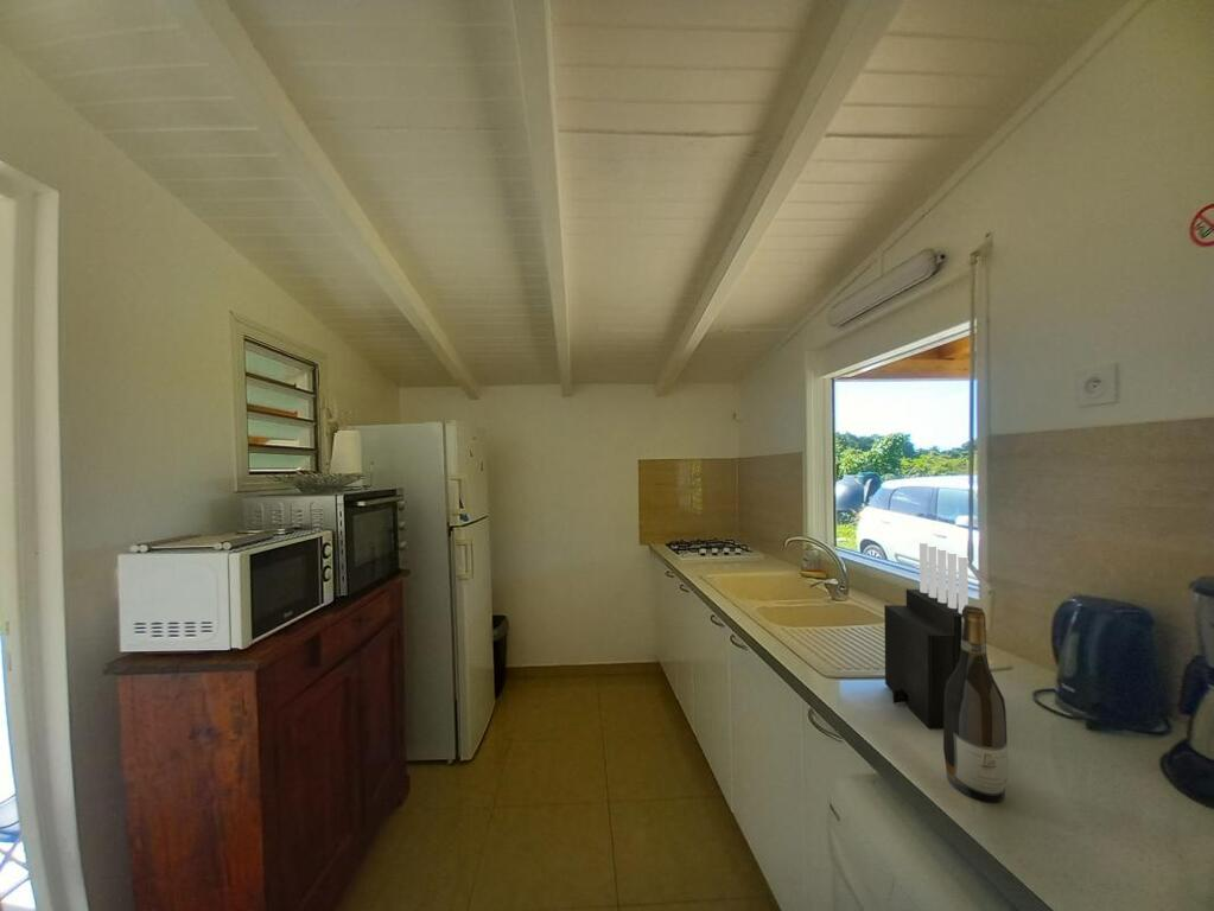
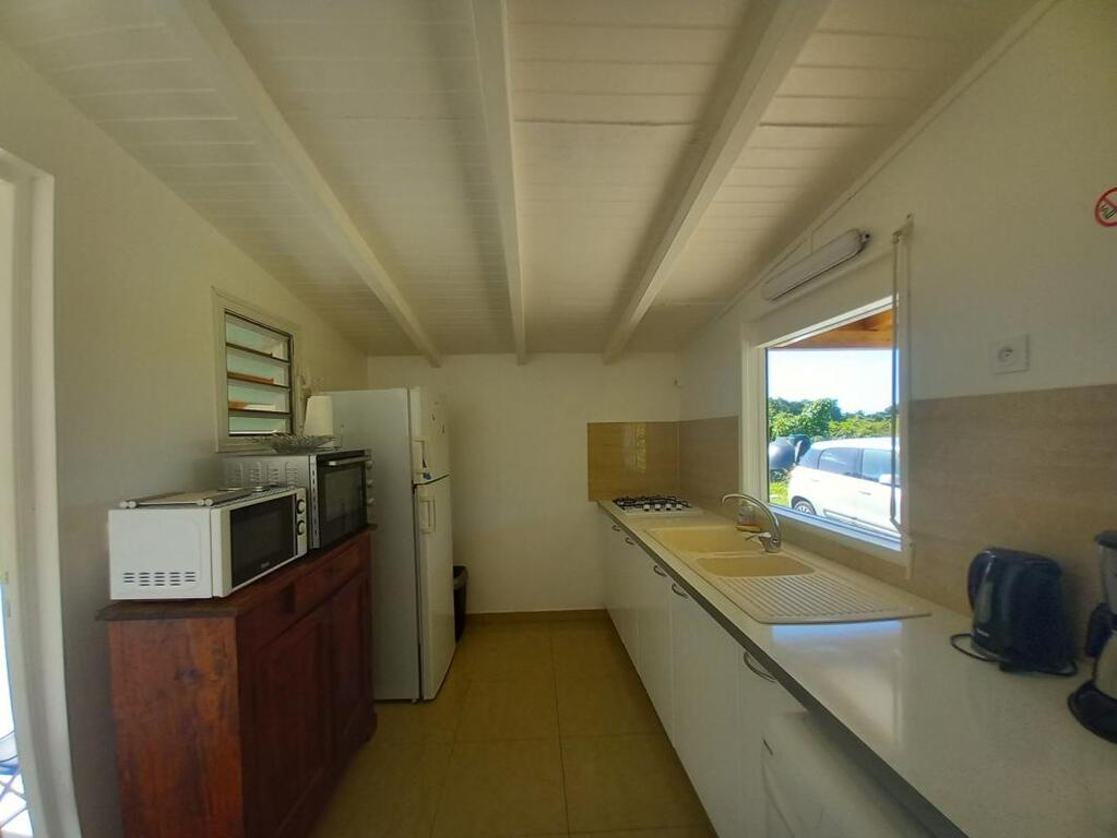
- knife block [883,541,970,731]
- wine bottle [942,604,1009,804]
